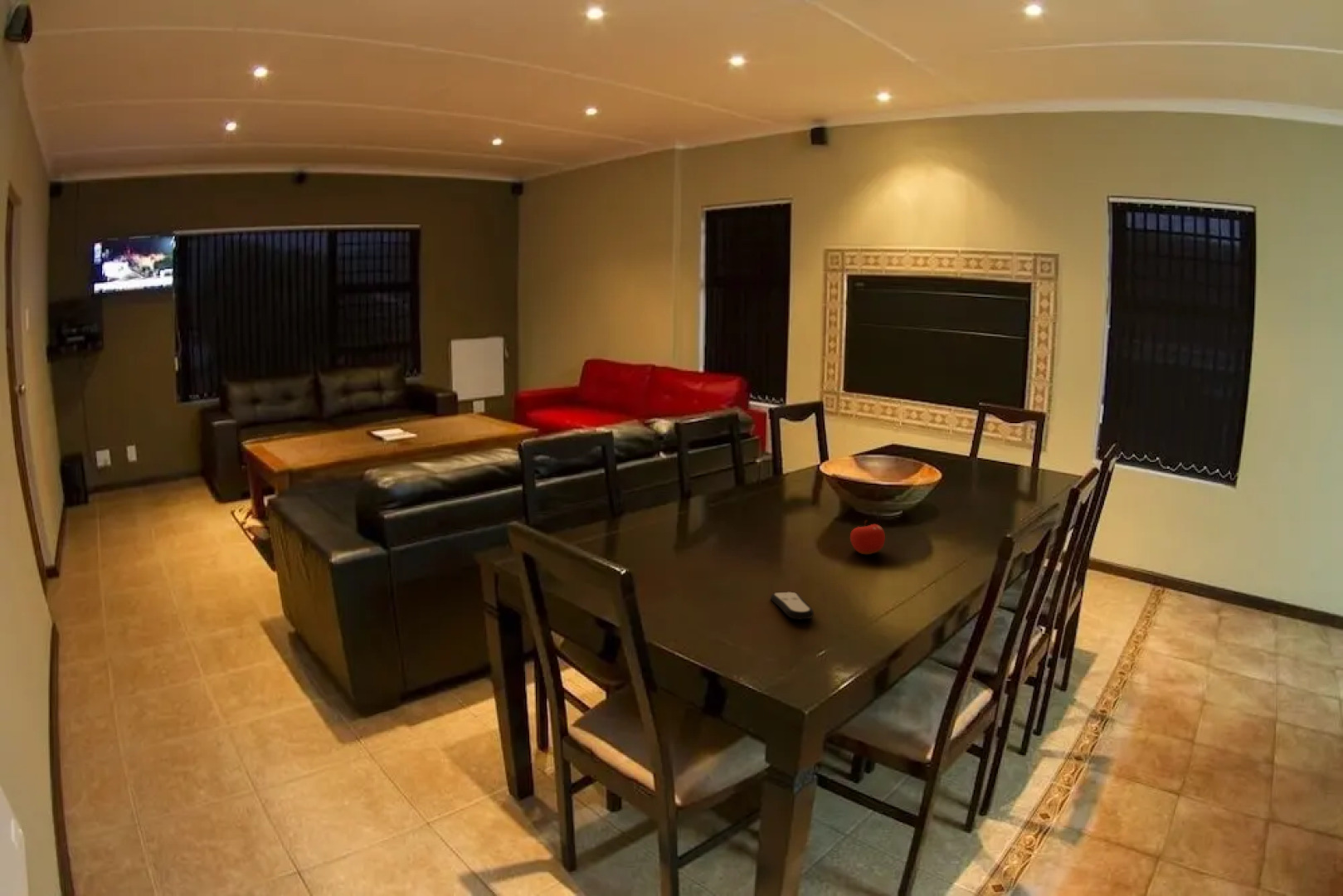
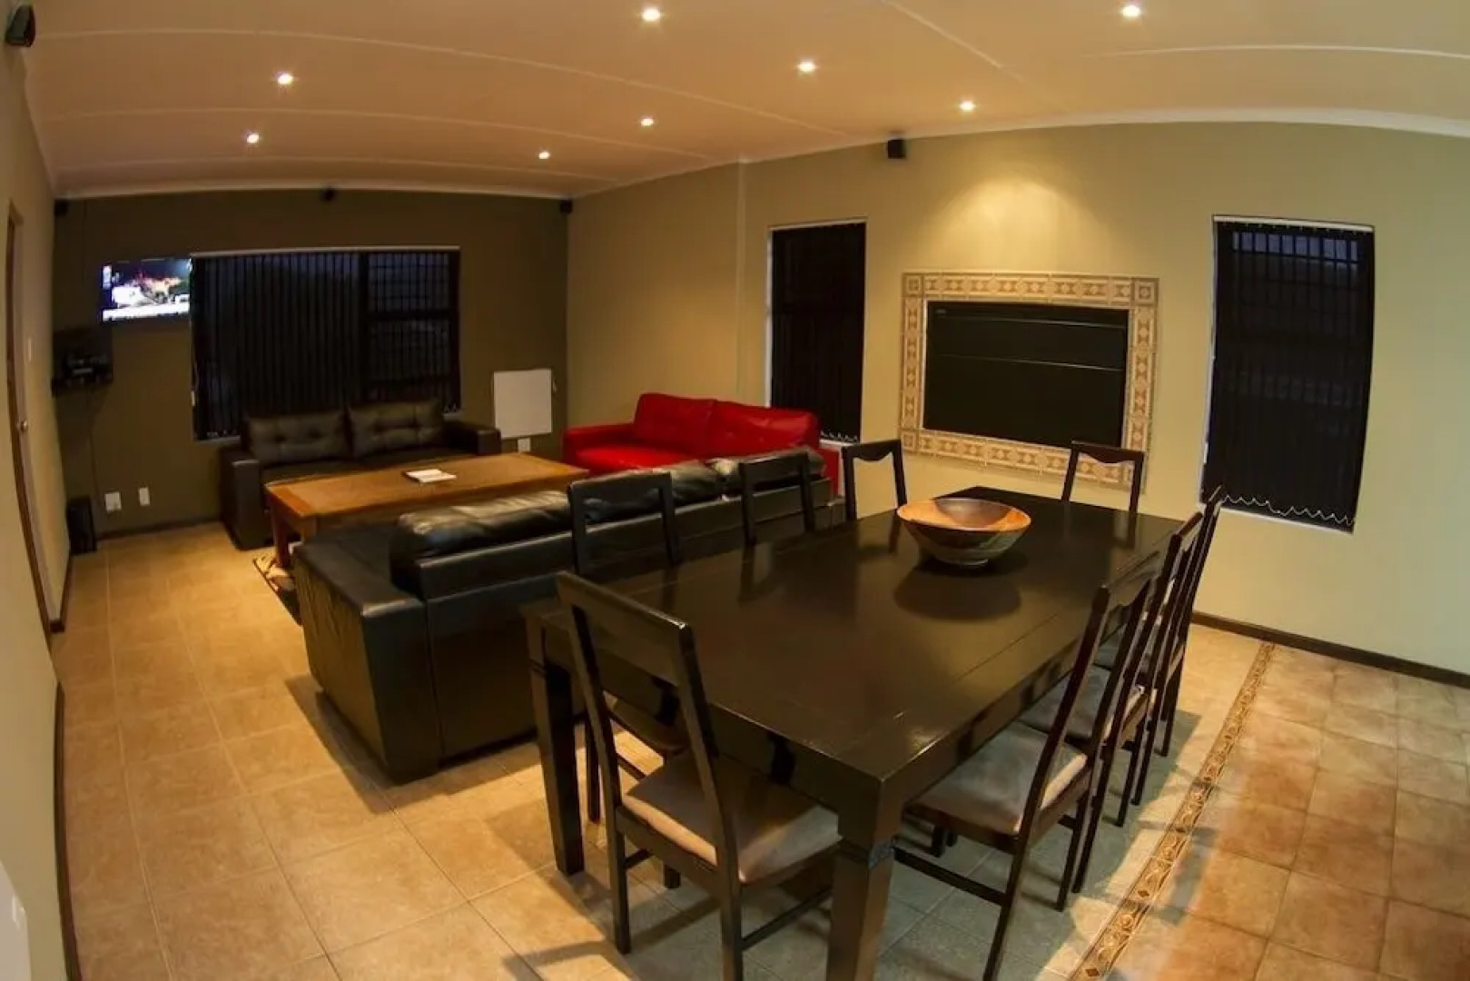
- remote control [770,591,815,621]
- fruit [849,519,886,555]
